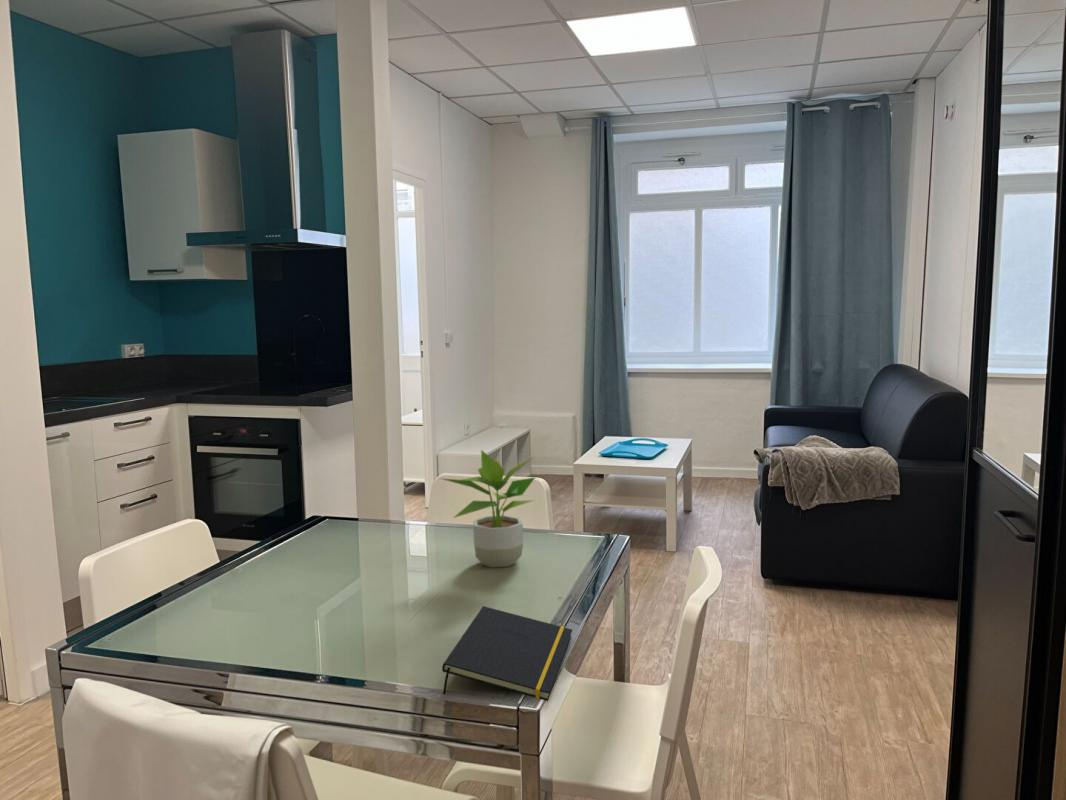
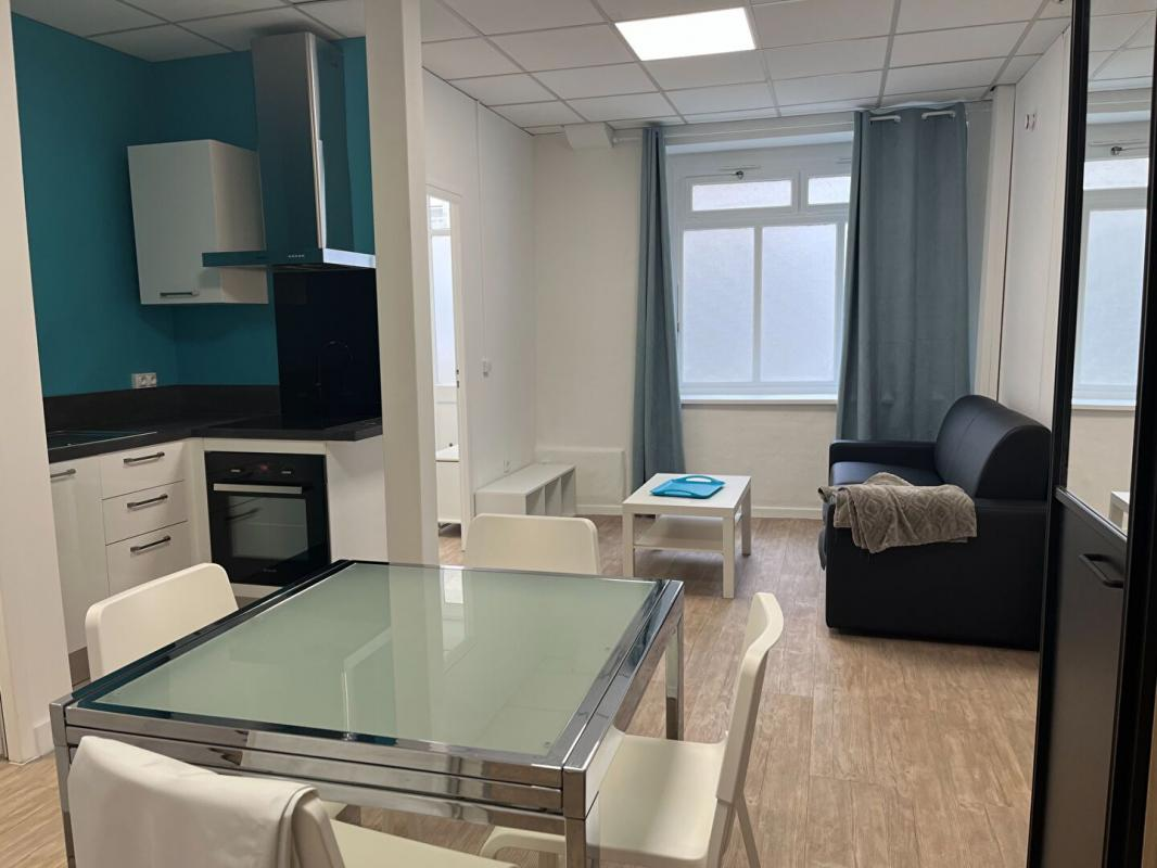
- notepad [441,605,573,702]
- potted plant [438,449,537,568]
